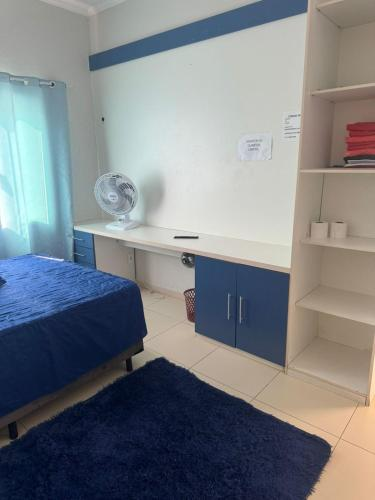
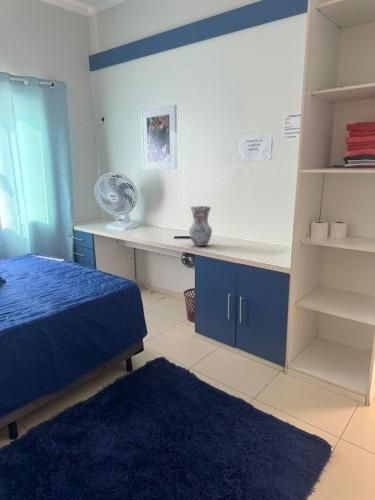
+ vase [188,205,213,247]
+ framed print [140,104,178,170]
